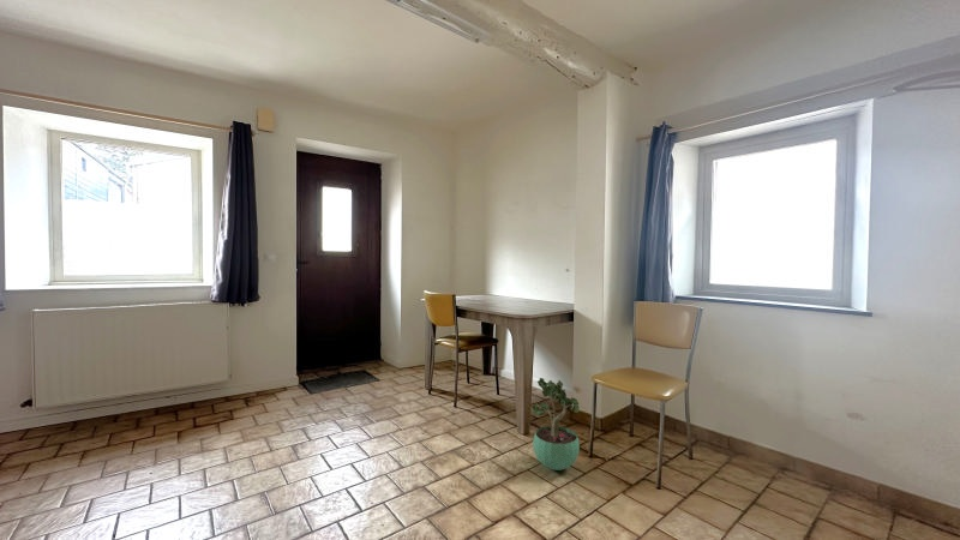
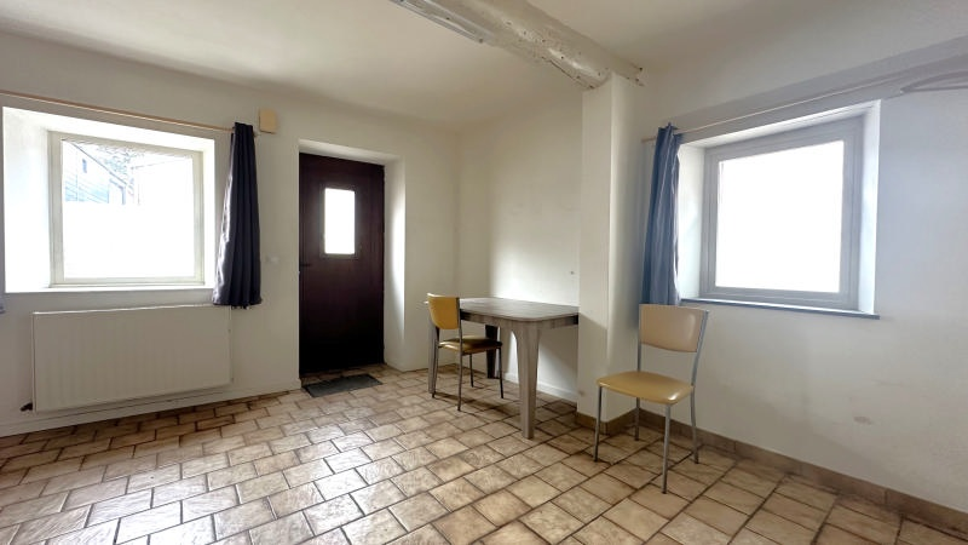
- potted plant [530,377,581,472]
